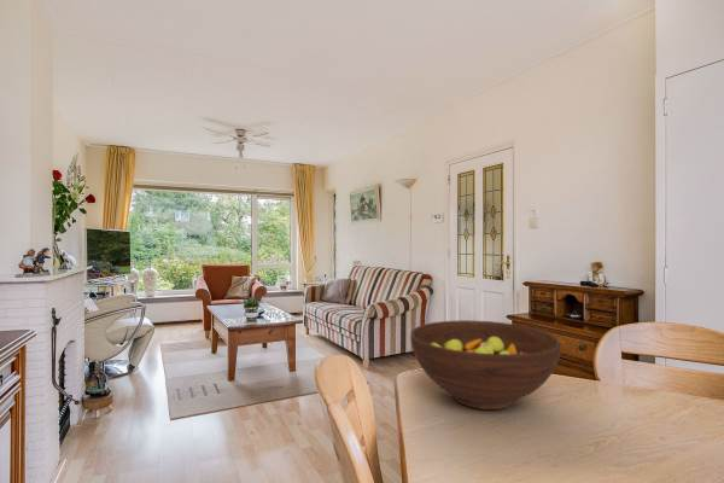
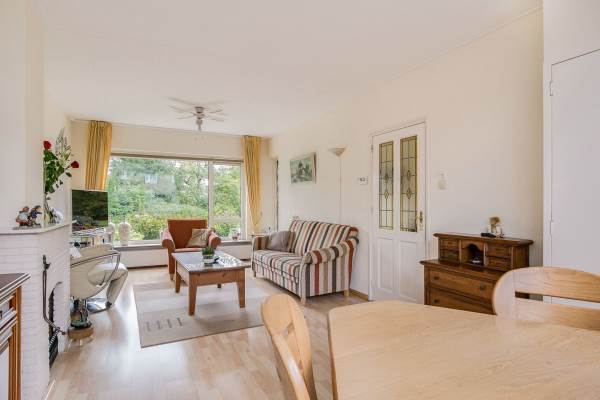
- fruit bowl [409,319,562,411]
